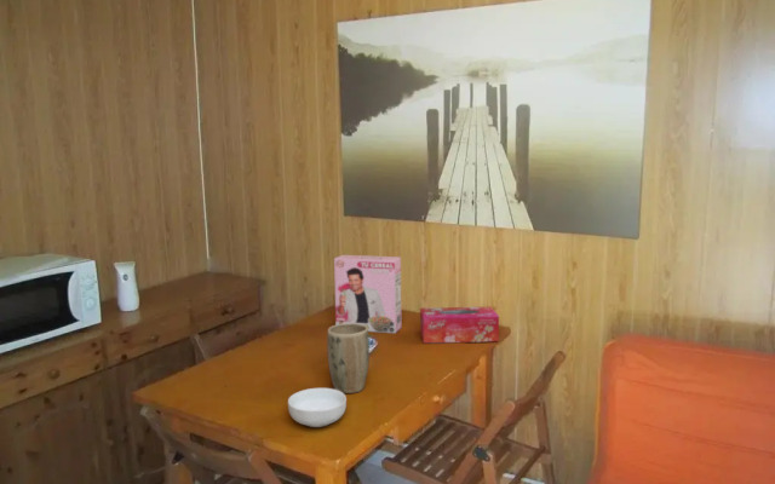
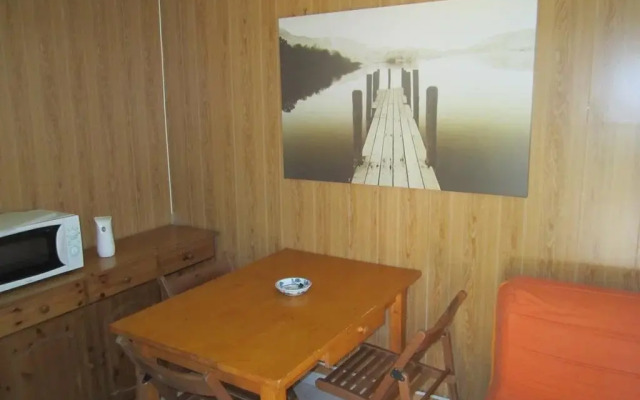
- tissue box [419,305,500,345]
- plant pot [326,323,371,394]
- cereal bowl [287,387,348,428]
- cereal box [333,254,402,334]
